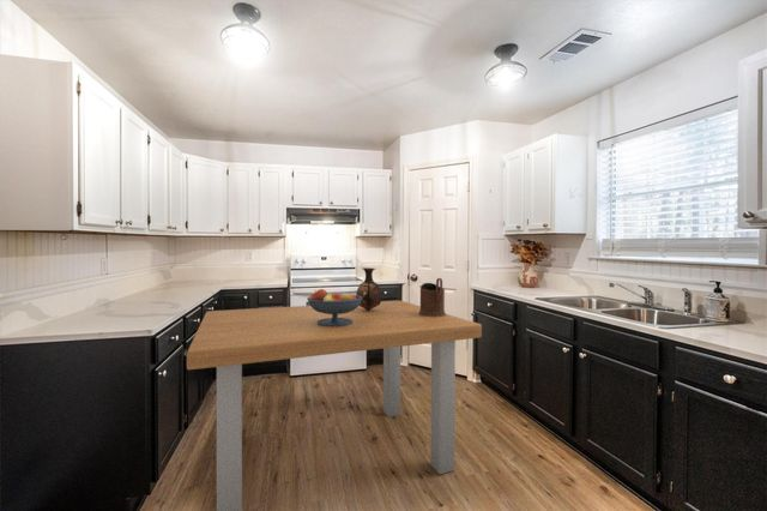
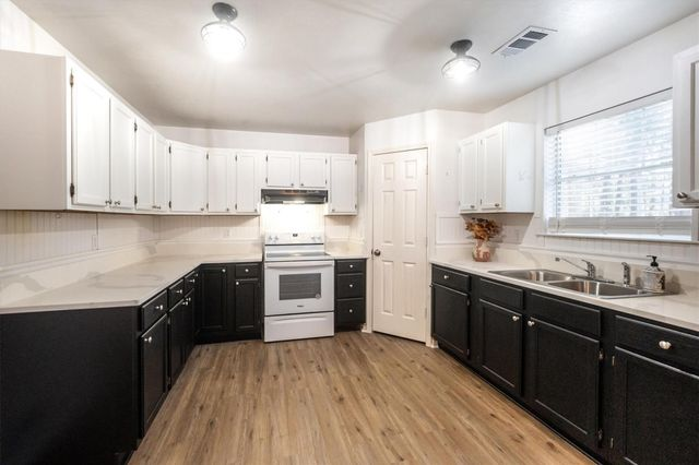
- cup holder [418,277,447,317]
- dining table [186,300,483,511]
- fruit bowl [306,288,362,326]
- vase [355,266,382,311]
